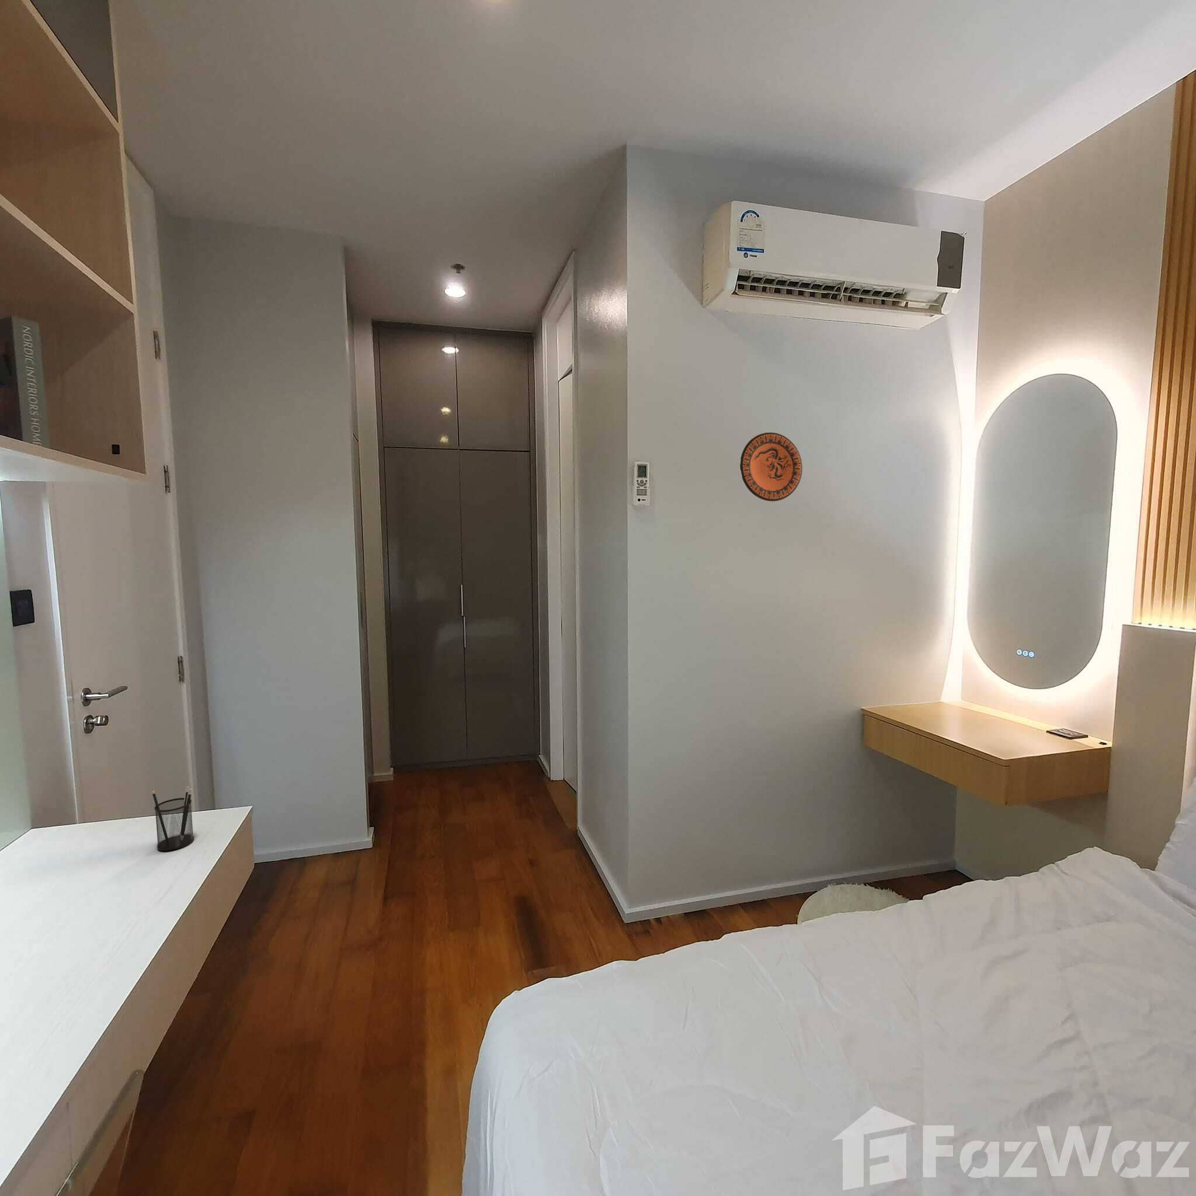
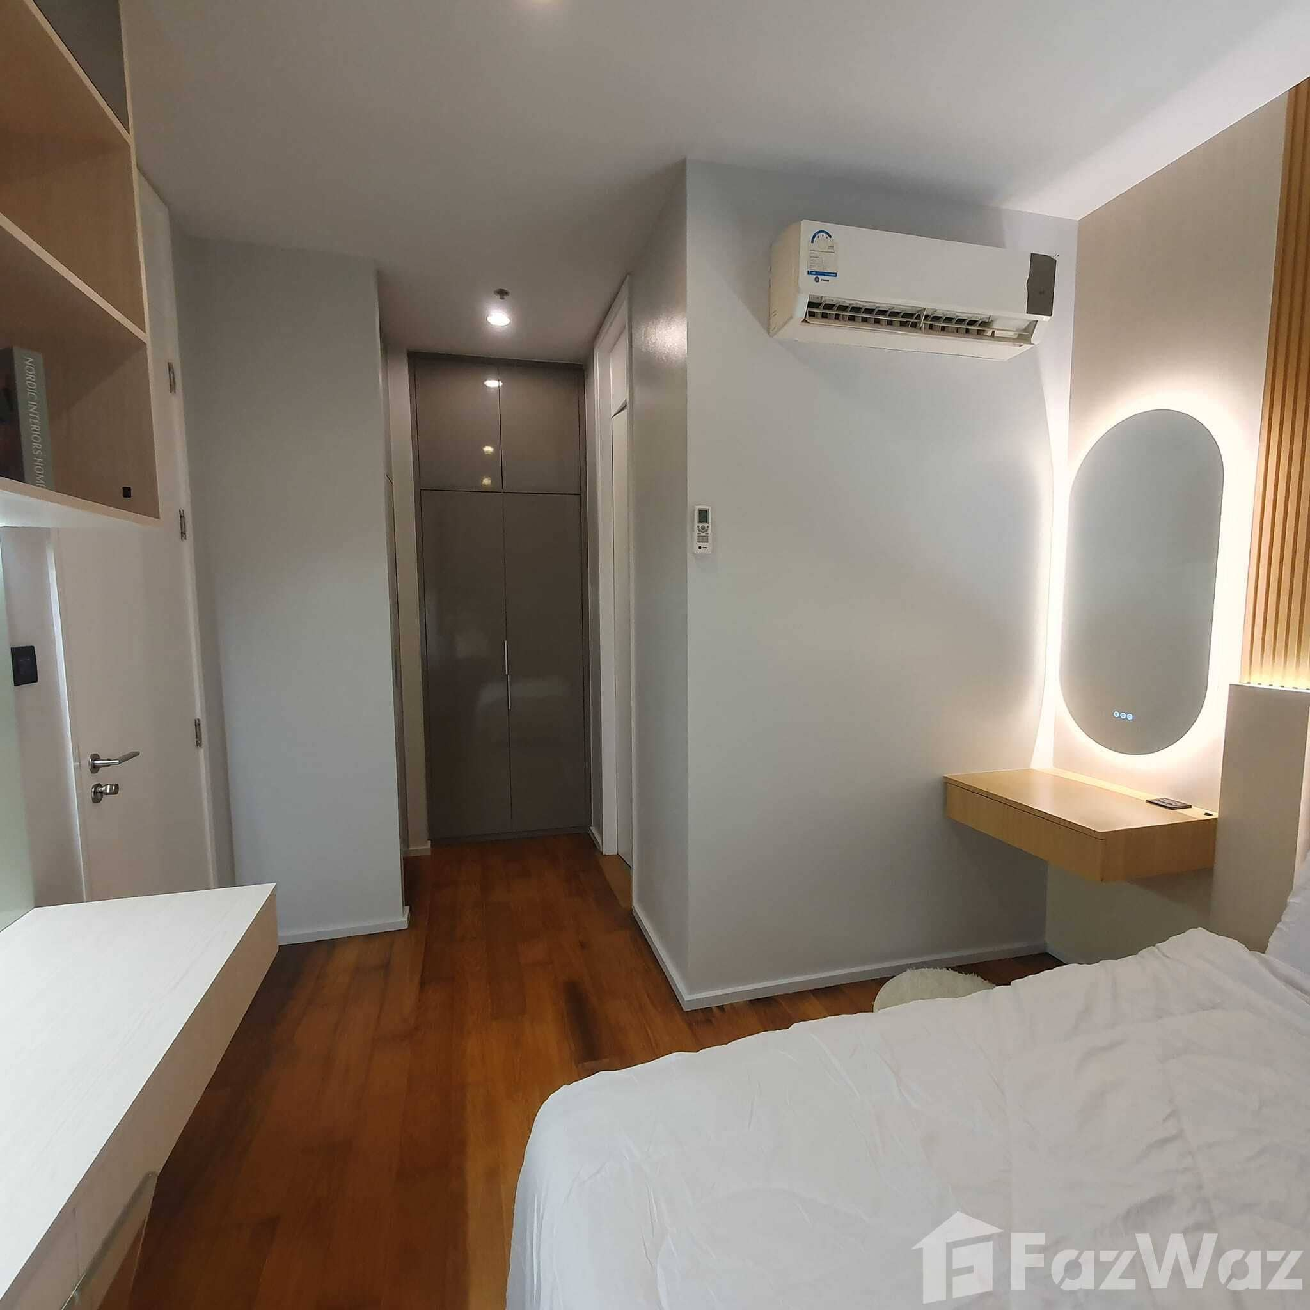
- pencil holder [152,786,195,851]
- decorative plate [739,433,803,502]
